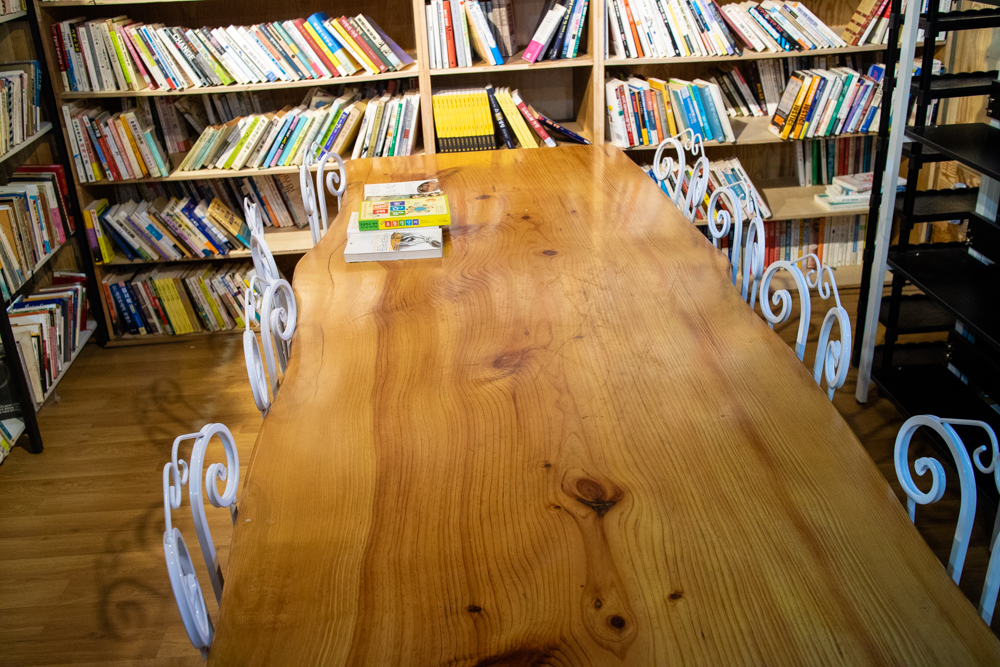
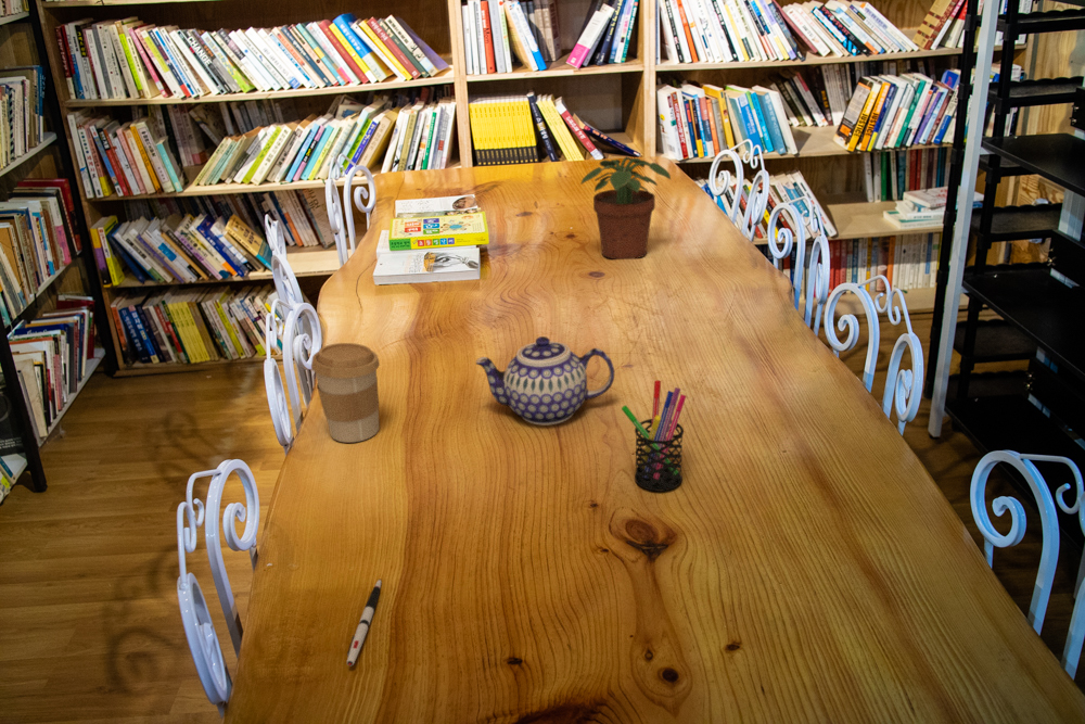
+ coffee cup [310,342,381,443]
+ teapot [475,335,615,425]
+ pen [346,577,382,666]
+ pen holder [621,379,687,493]
+ potted plant [579,155,672,261]
